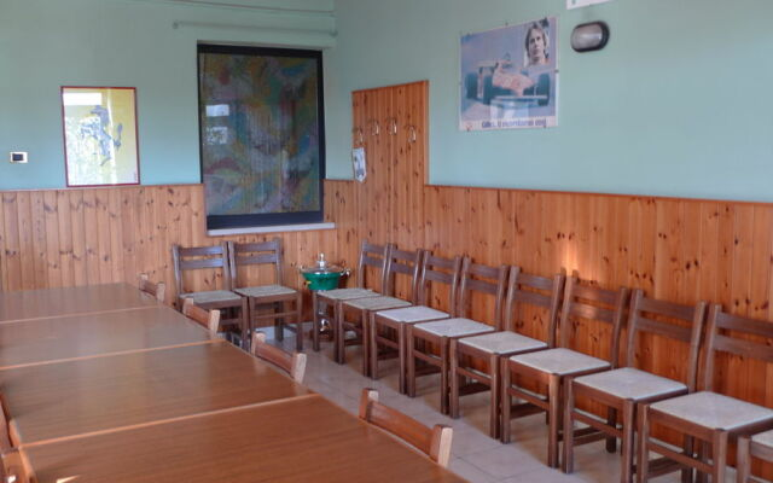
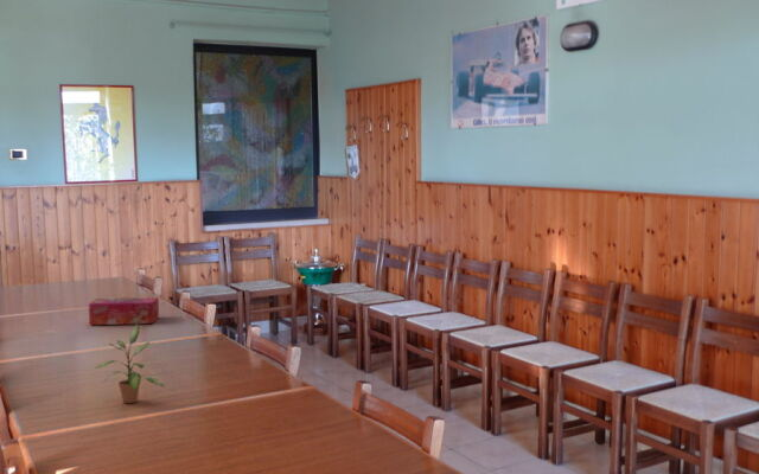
+ potted plant [94,324,165,404]
+ tissue box [88,296,160,326]
